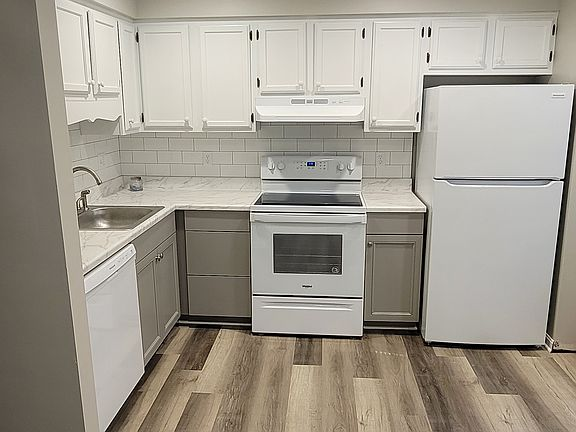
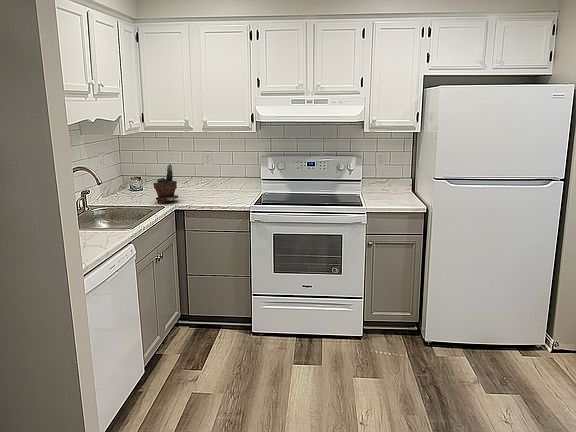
+ potted plant [152,163,179,204]
